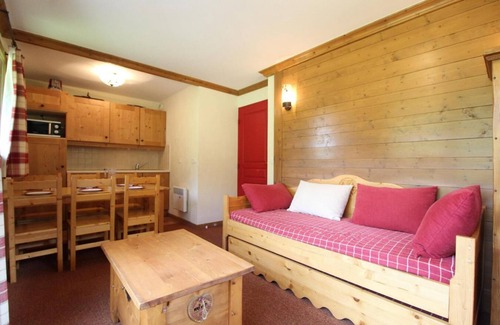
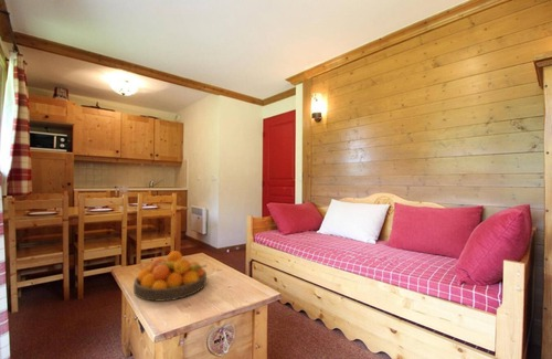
+ fruit bowl [132,250,208,303]
